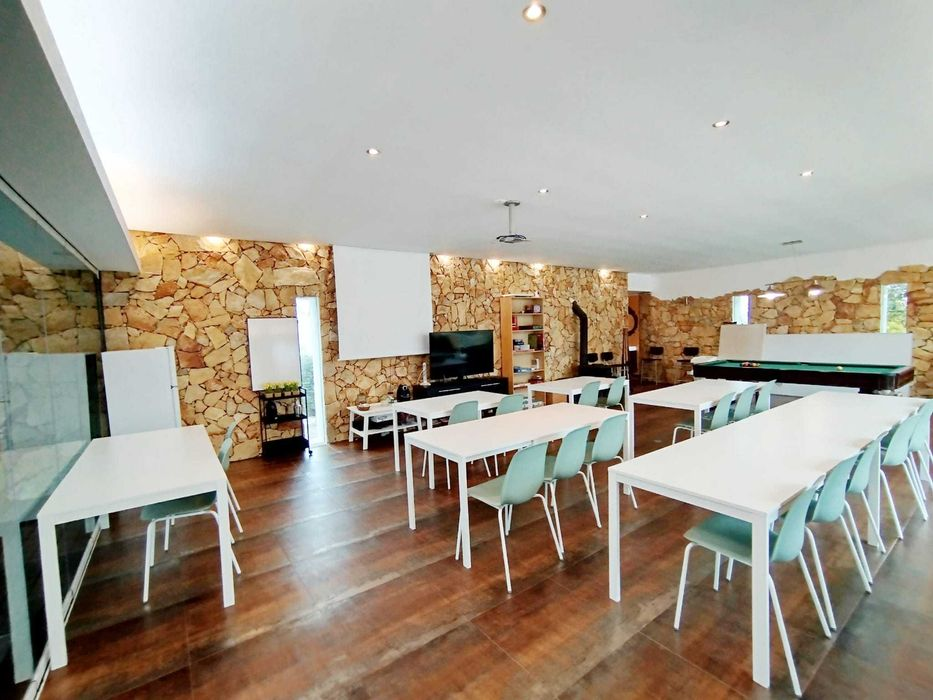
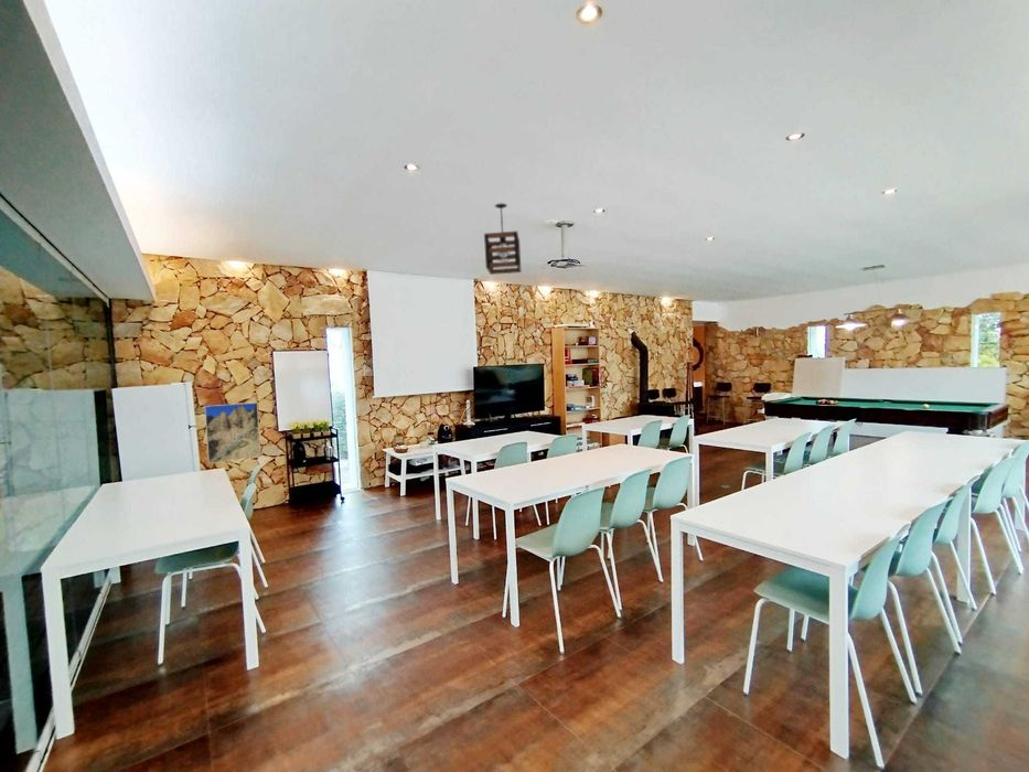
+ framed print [204,401,261,464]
+ pendant light [483,202,523,276]
